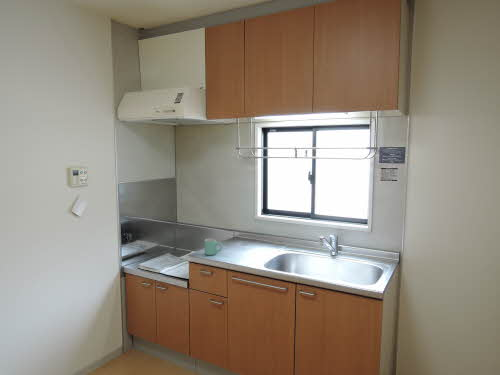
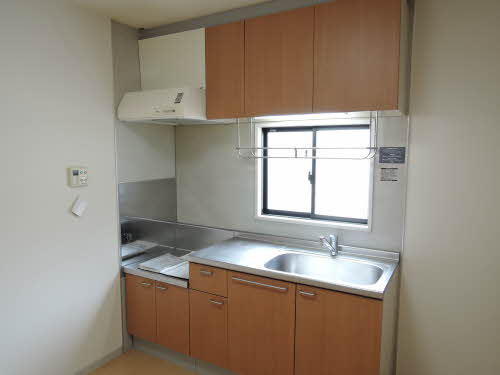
- mug [204,237,223,256]
